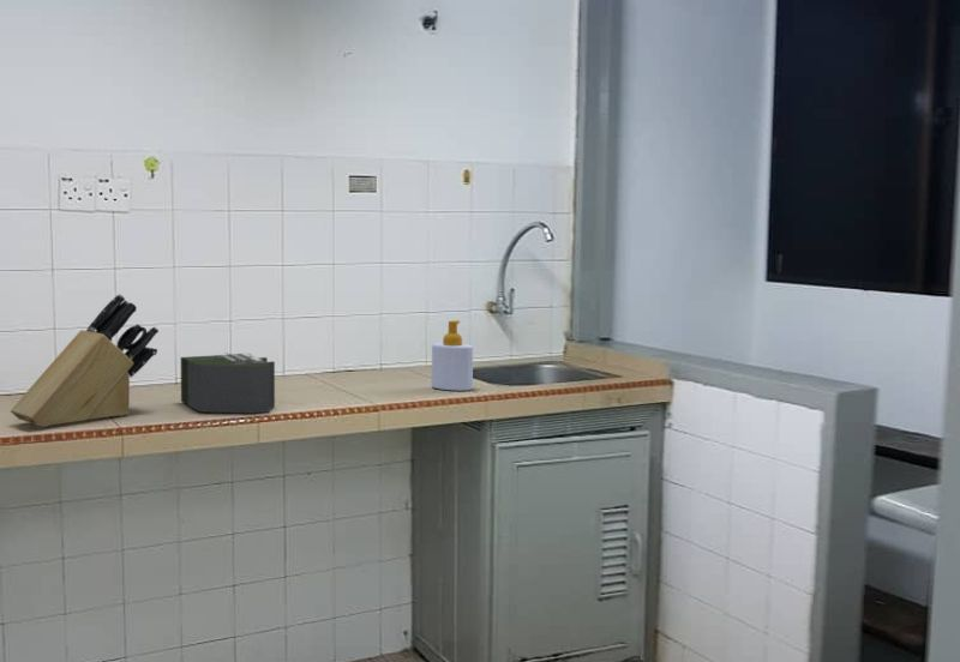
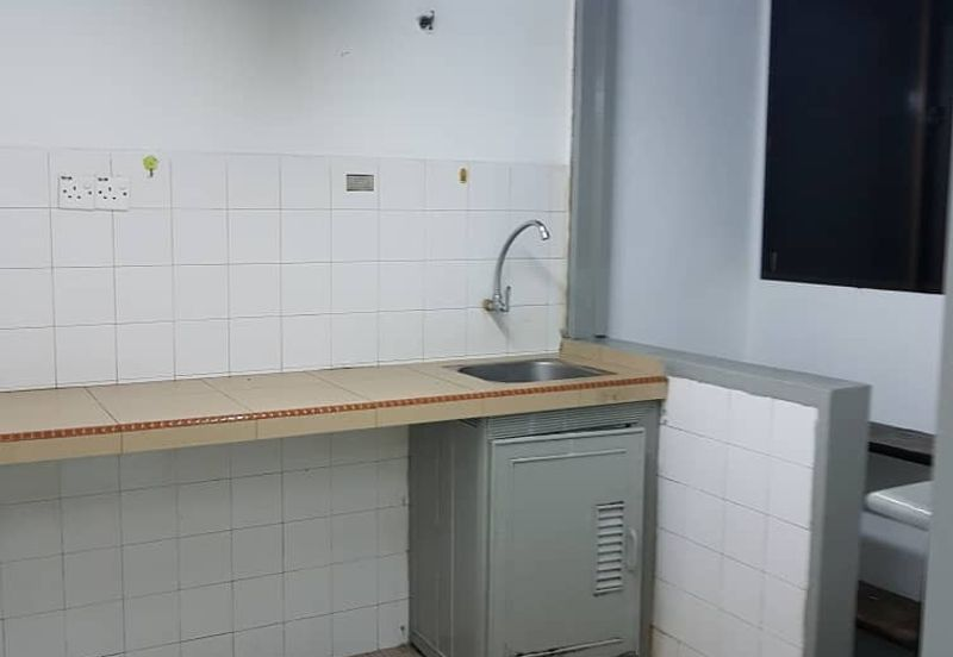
- soap bottle [431,319,474,392]
- toaster [180,351,276,414]
- knife block [10,293,160,428]
